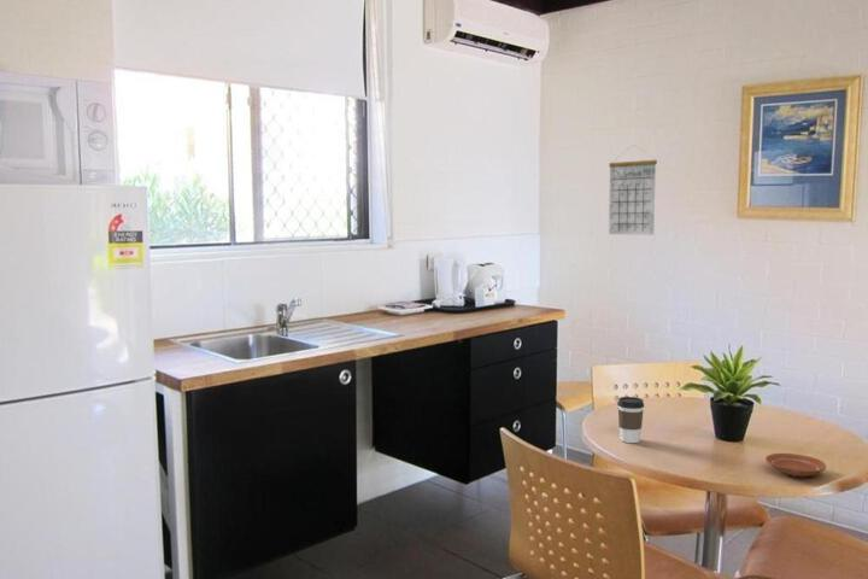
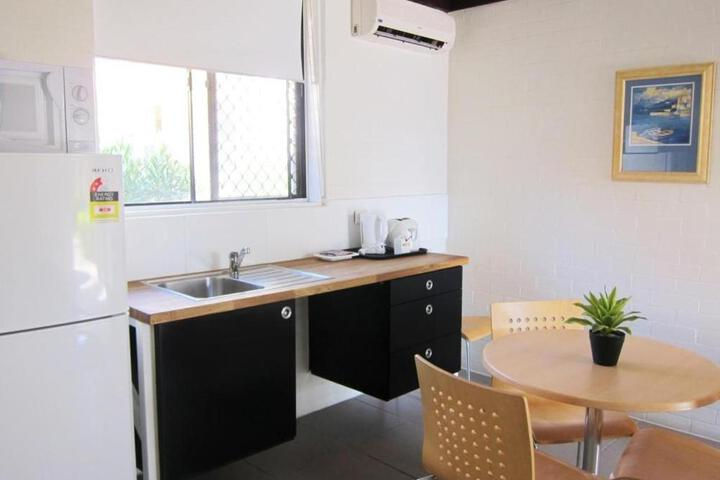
- plate [764,452,827,479]
- coffee cup [616,396,645,444]
- calendar [608,145,658,236]
